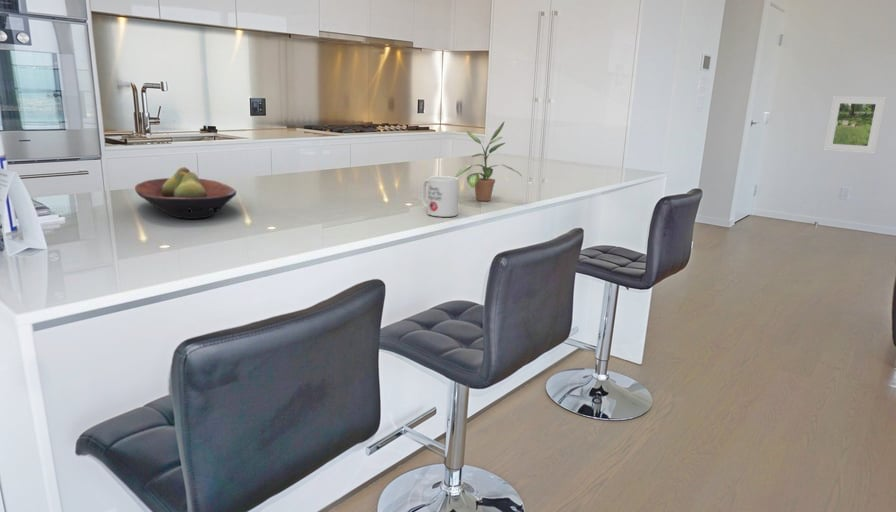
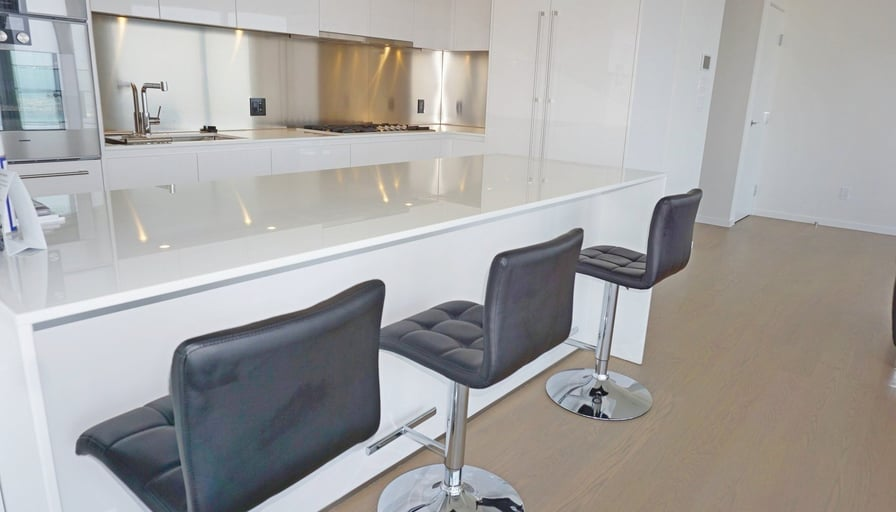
- mug [420,175,460,218]
- fruit bowl [134,166,237,220]
- potted plant [454,120,522,202]
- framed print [822,95,887,155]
